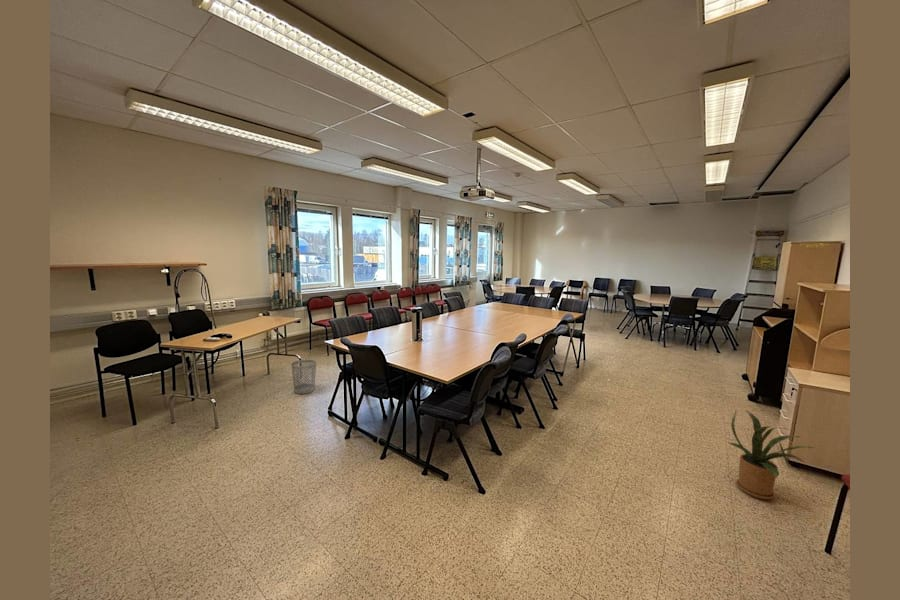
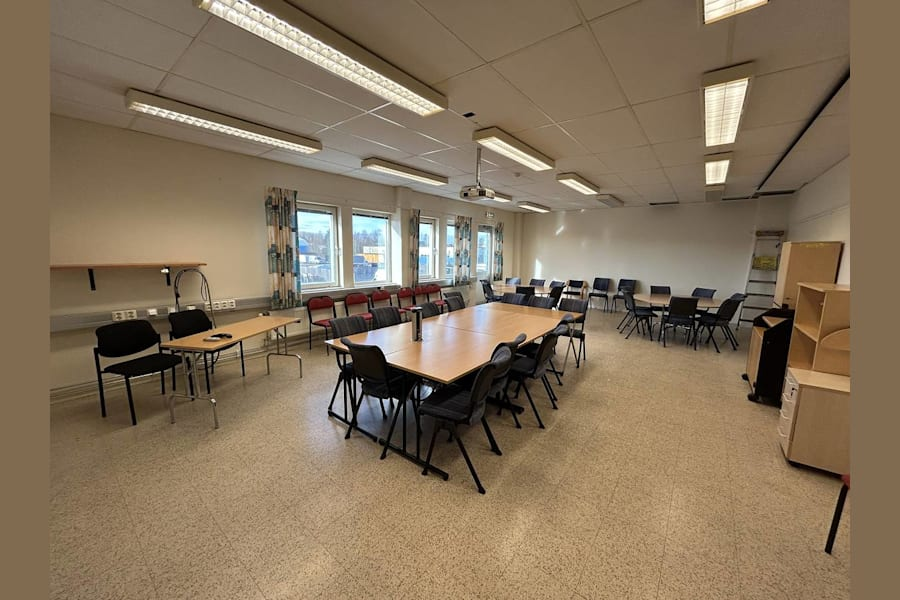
- house plant [728,409,814,501]
- wastebasket [290,359,317,395]
